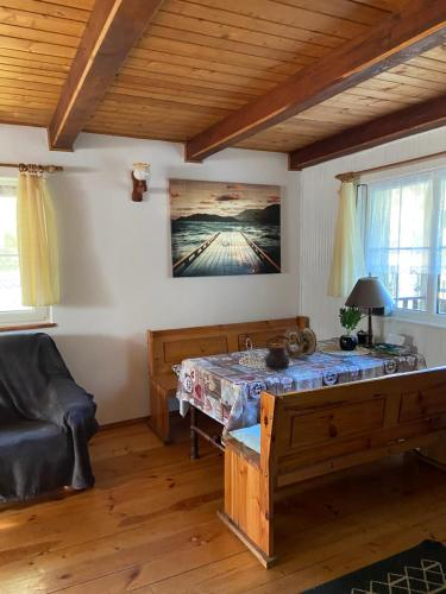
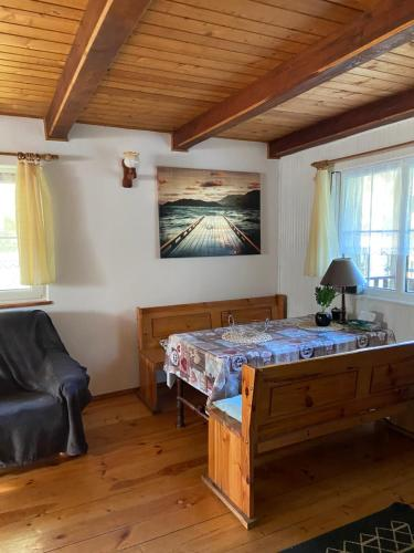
- teapot [264,334,294,371]
- wooden bowl [282,324,318,360]
